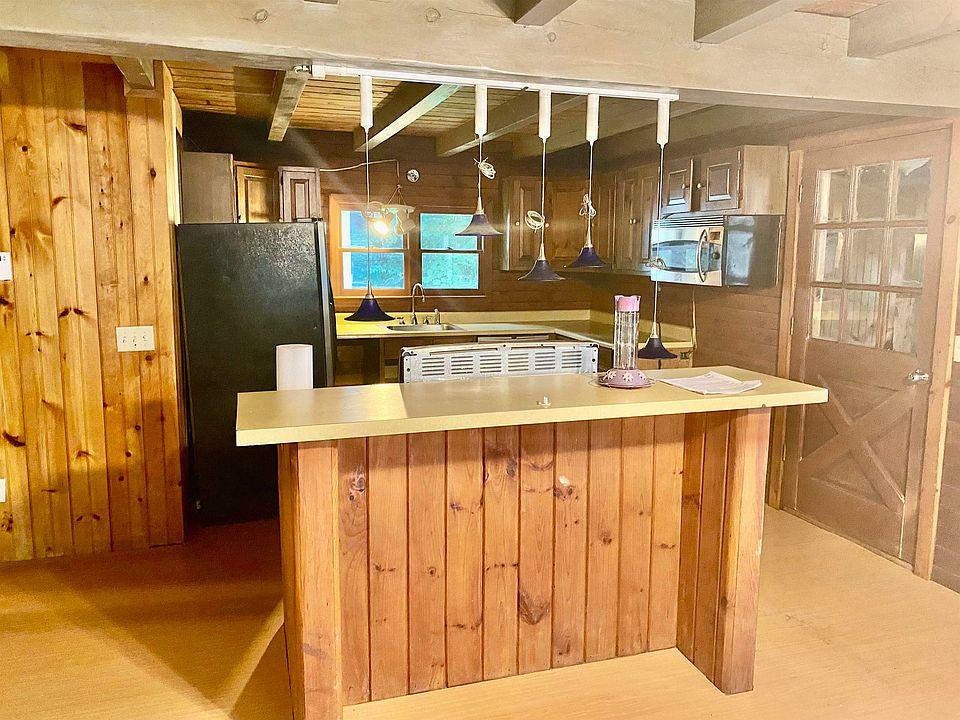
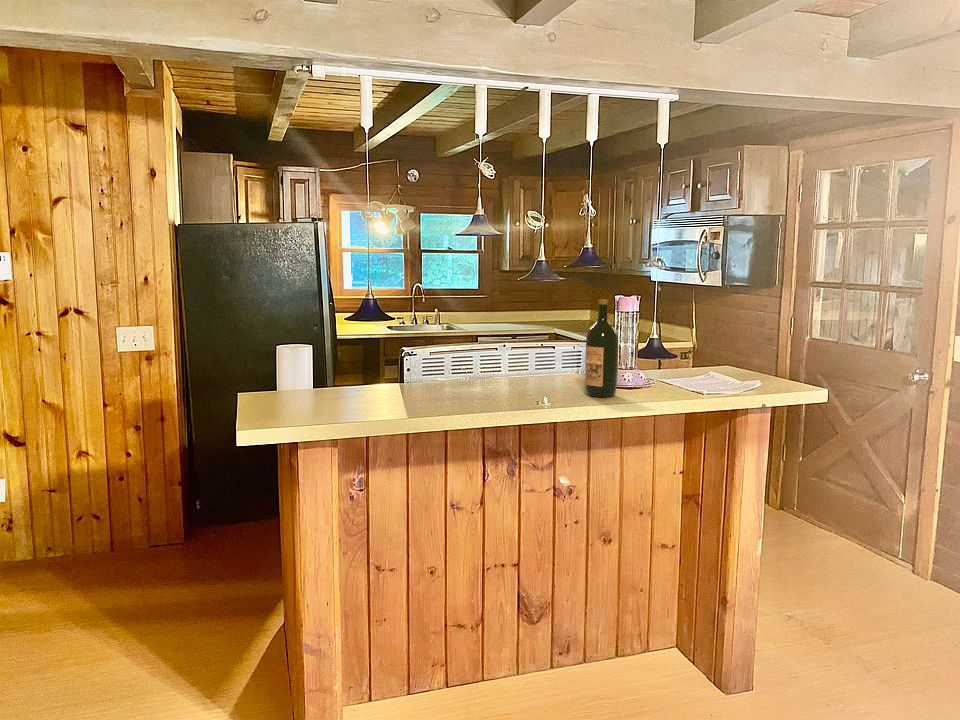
+ wine bottle [584,298,619,398]
